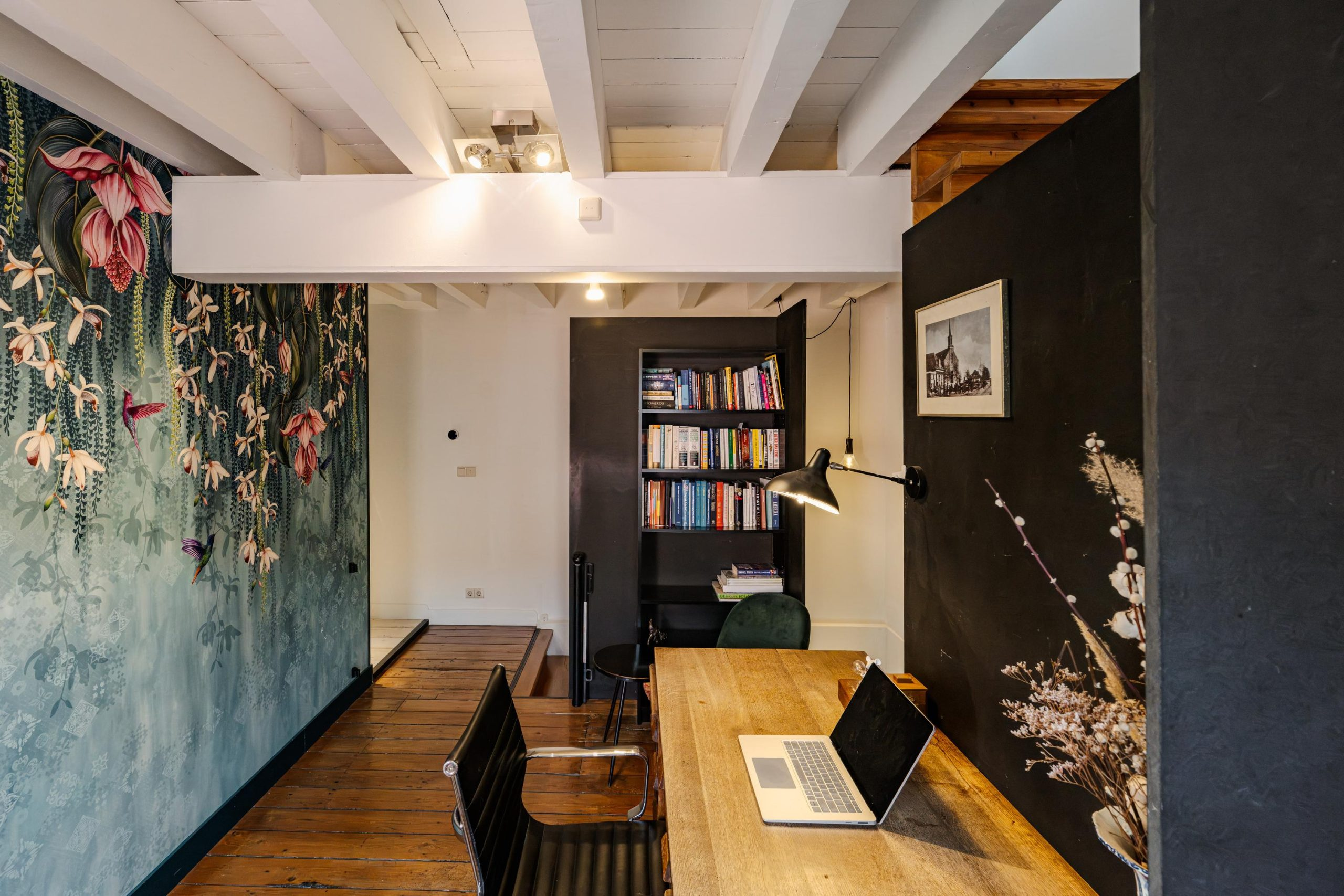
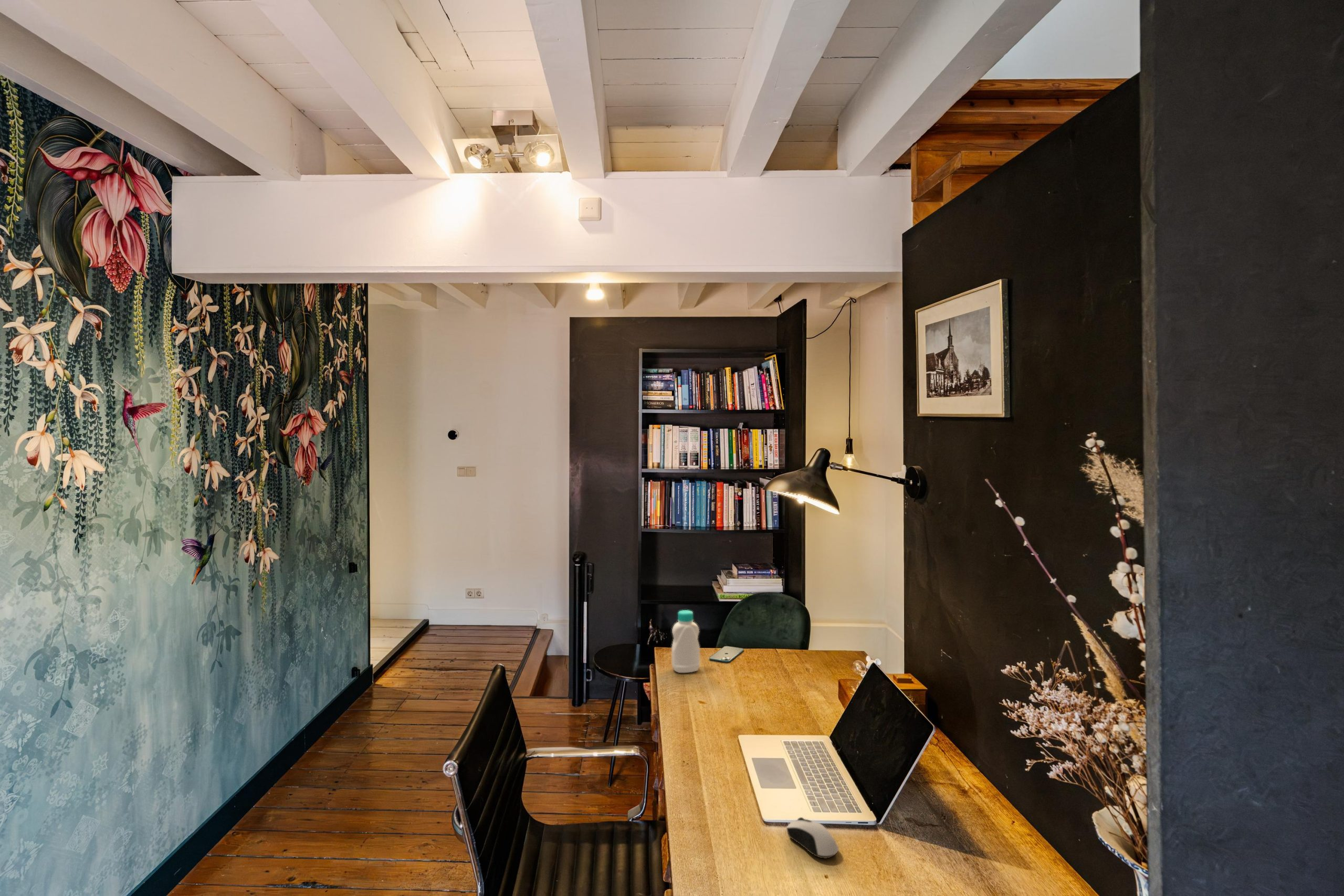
+ bottle [671,609,700,673]
+ smartphone [709,646,744,663]
+ computer mouse [786,817,839,859]
